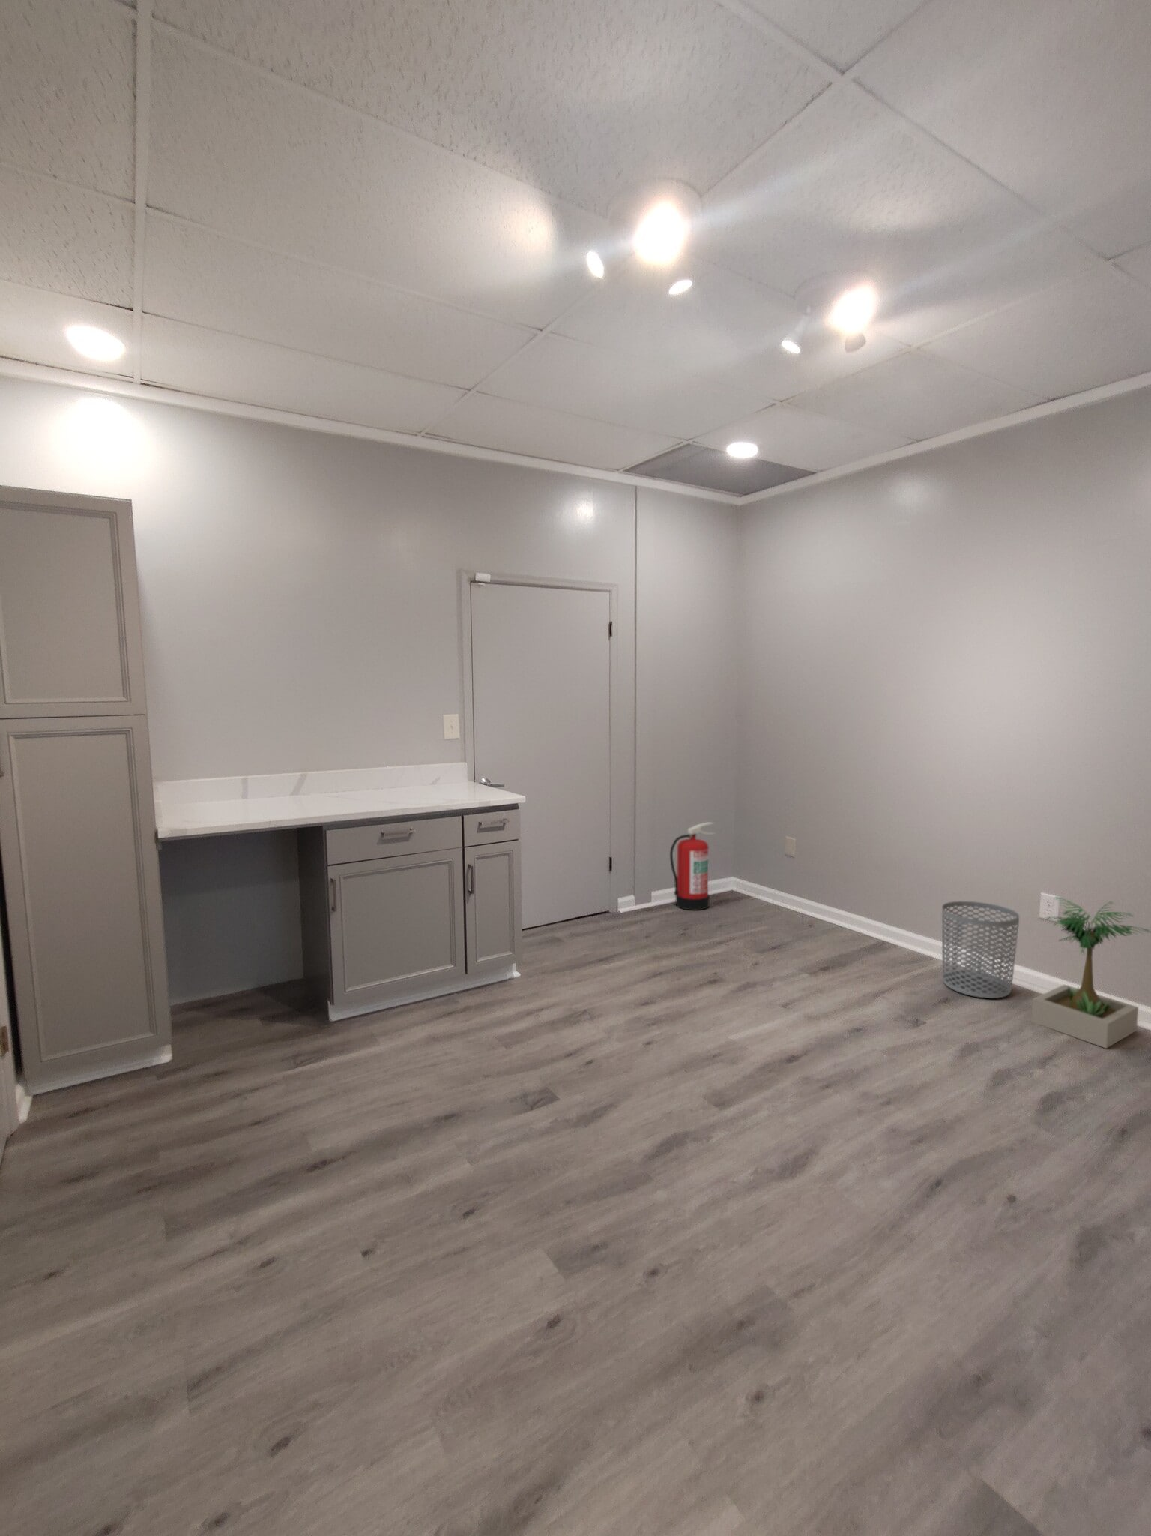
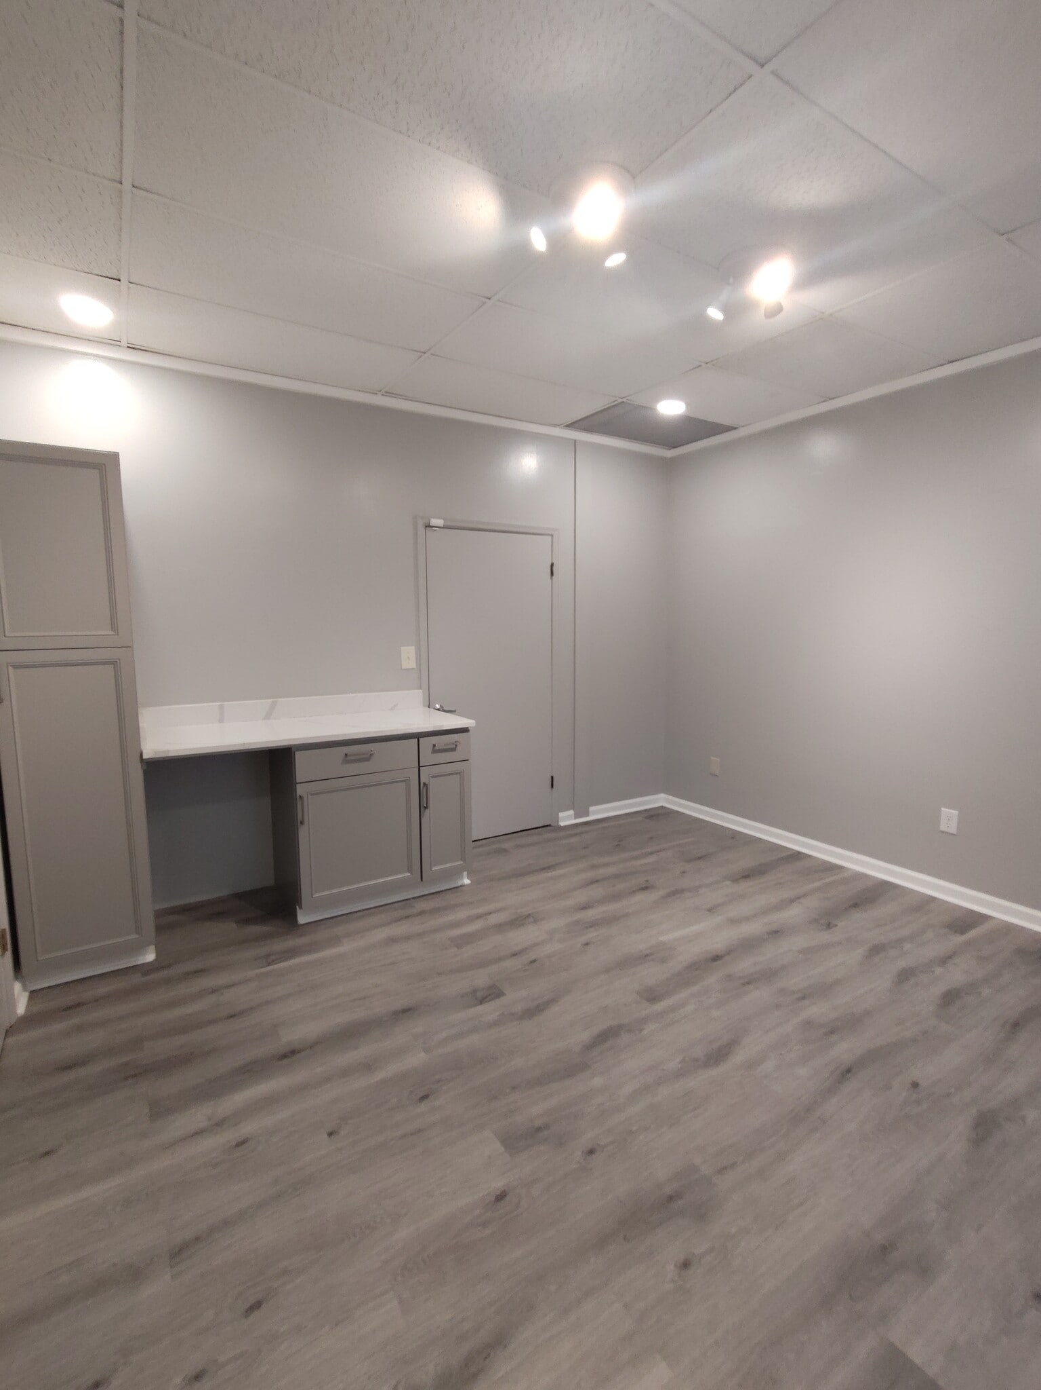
- potted plant [1030,896,1151,1050]
- waste bin [941,901,1020,999]
- fire extinguisher [669,821,717,911]
